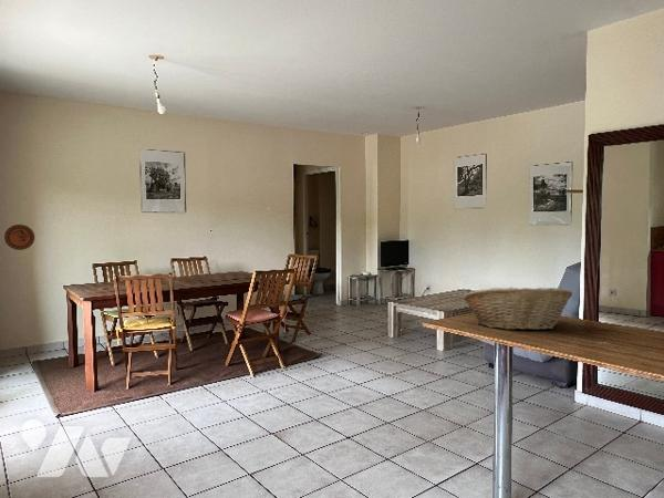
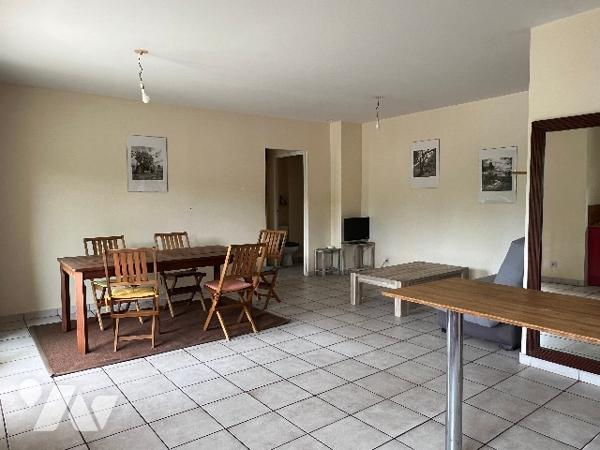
- decorative plate [3,224,35,251]
- fruit basket [461,287,573,332]
